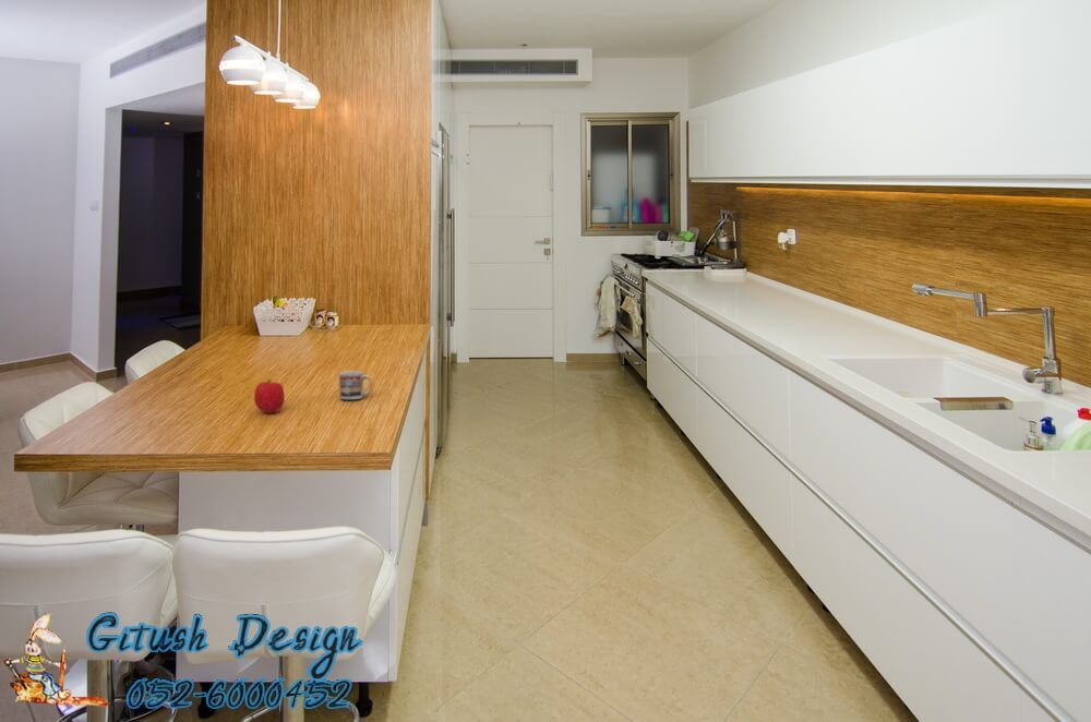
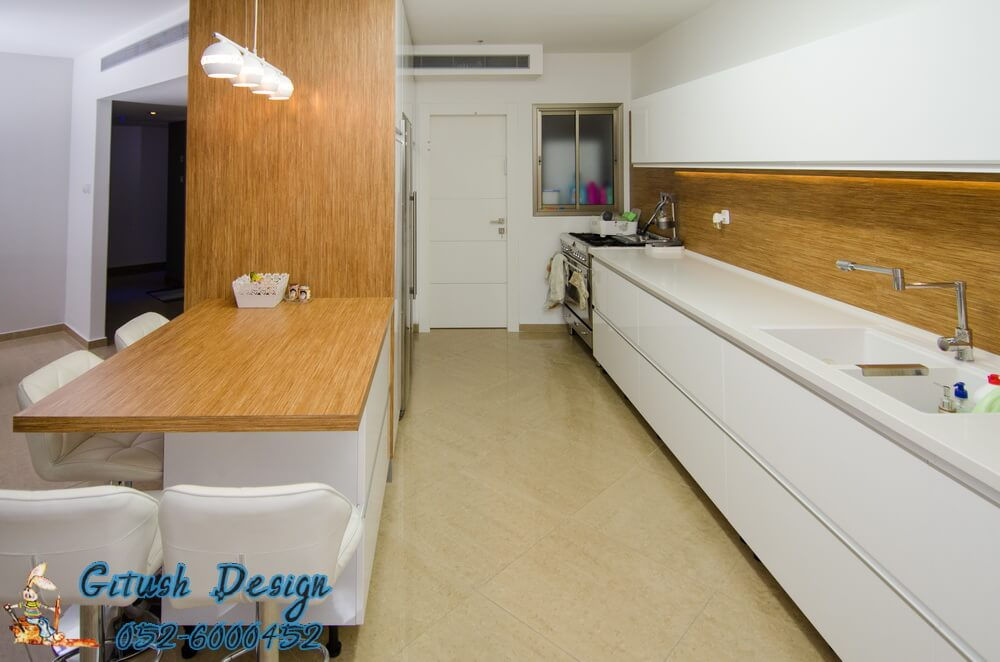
- cup [338,371,373,400]
- fruit [253,377,286,414]
